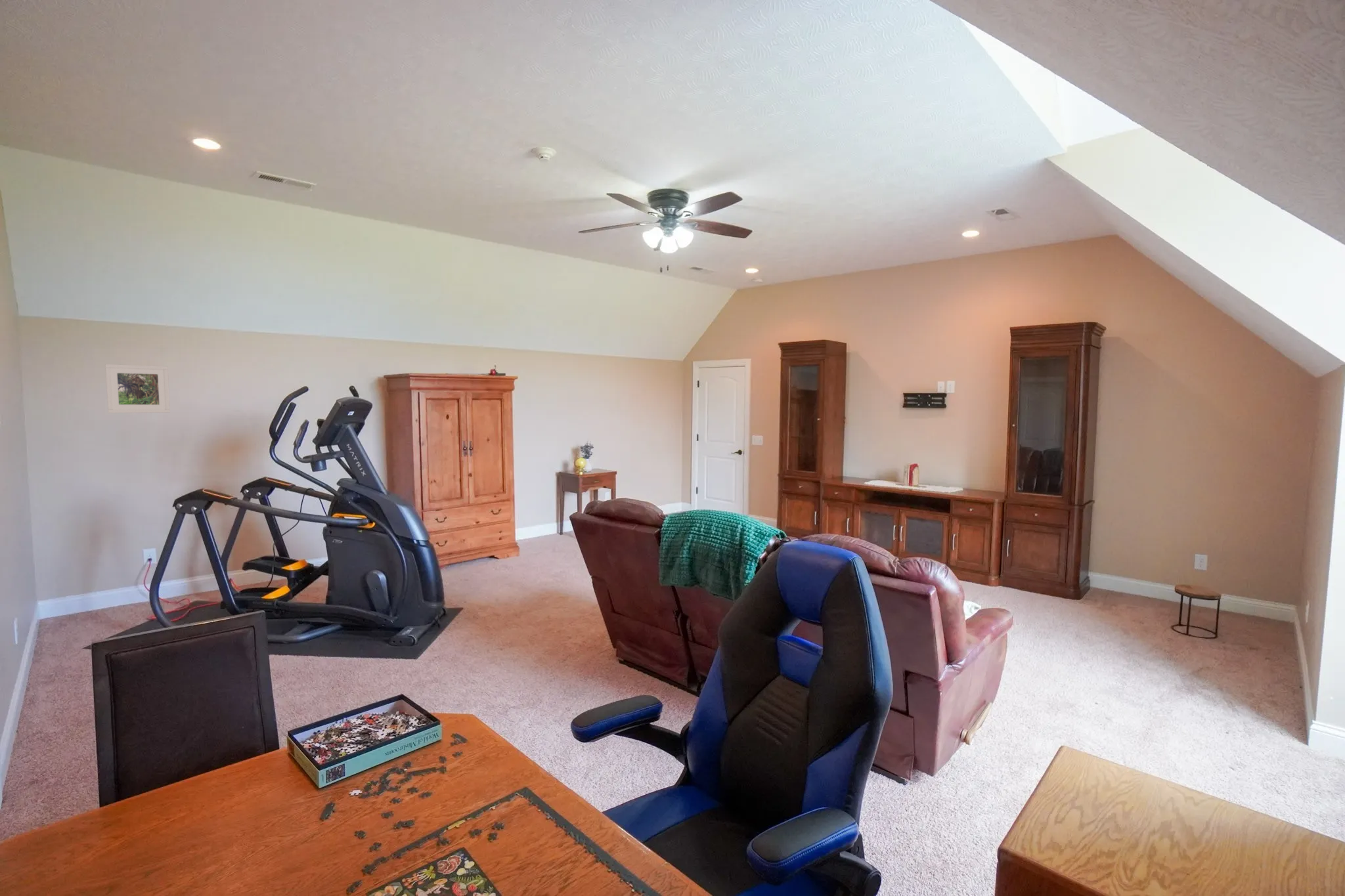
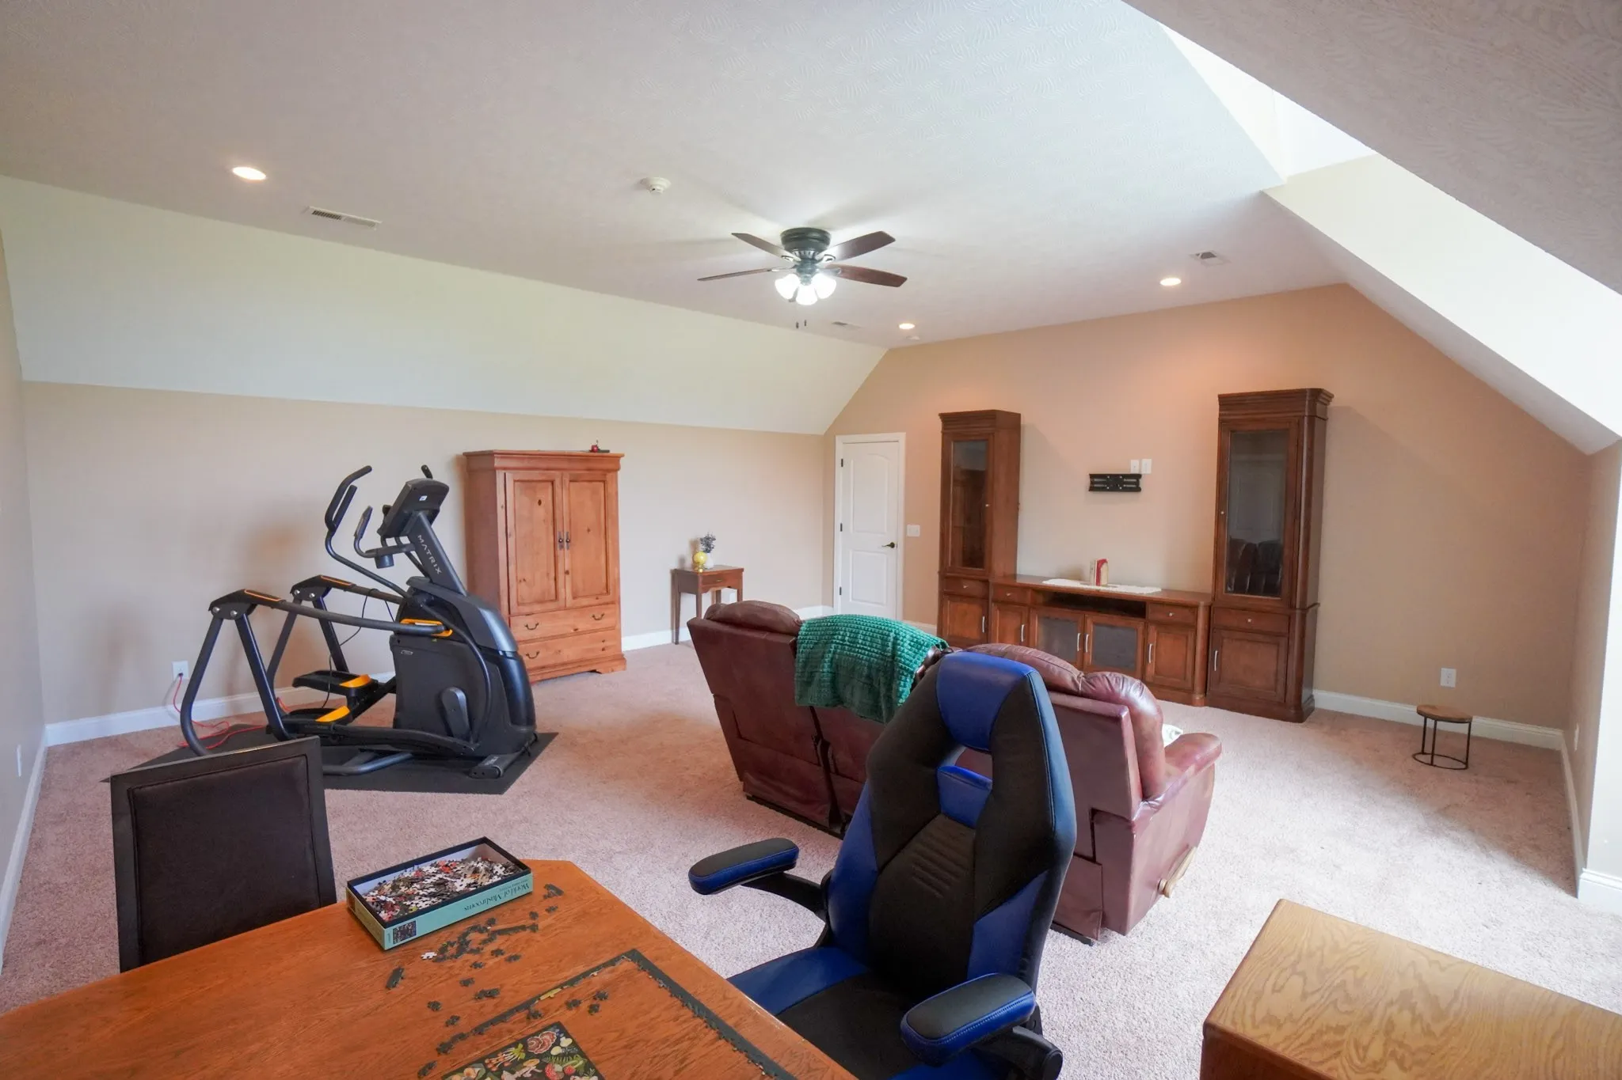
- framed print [104,364,171,414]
